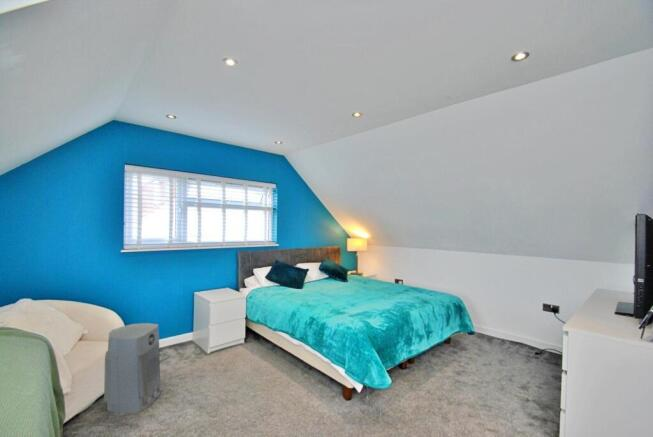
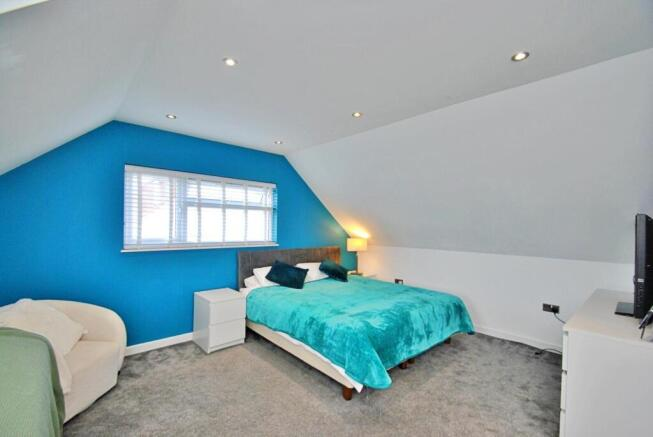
- air purifier [103,322,163,415]
